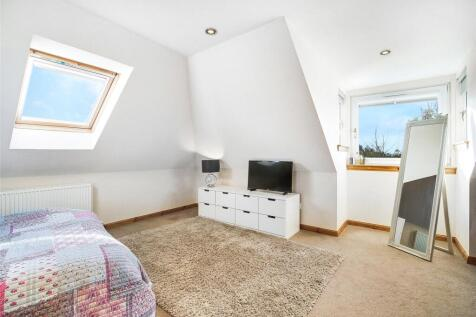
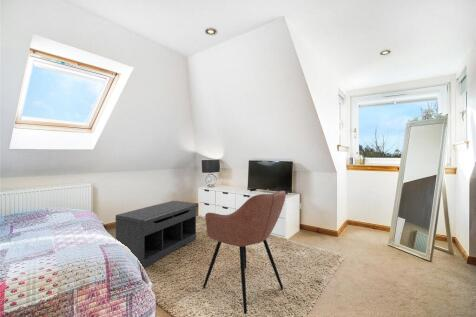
+ bench [114,200,197,270]
+ armchair [202,190,287,315]
